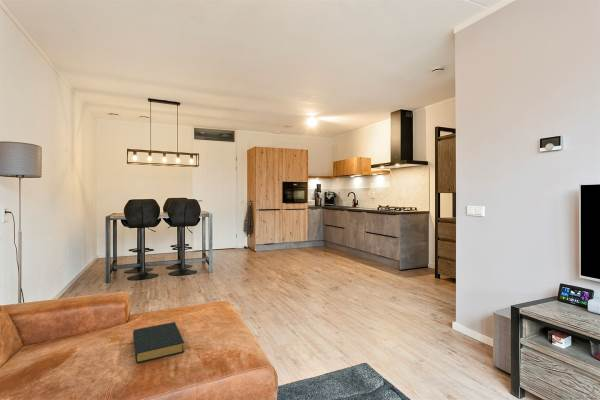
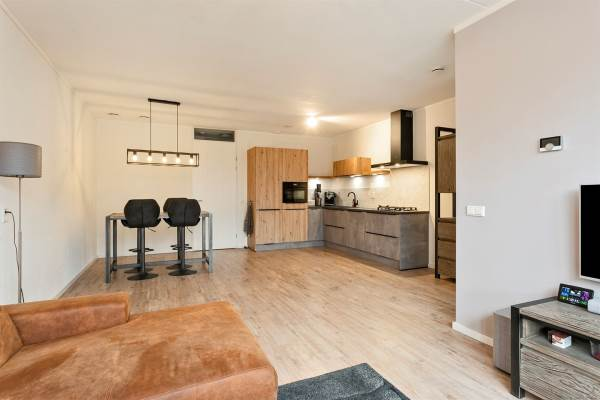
- hardback book [132,321,185,364]
